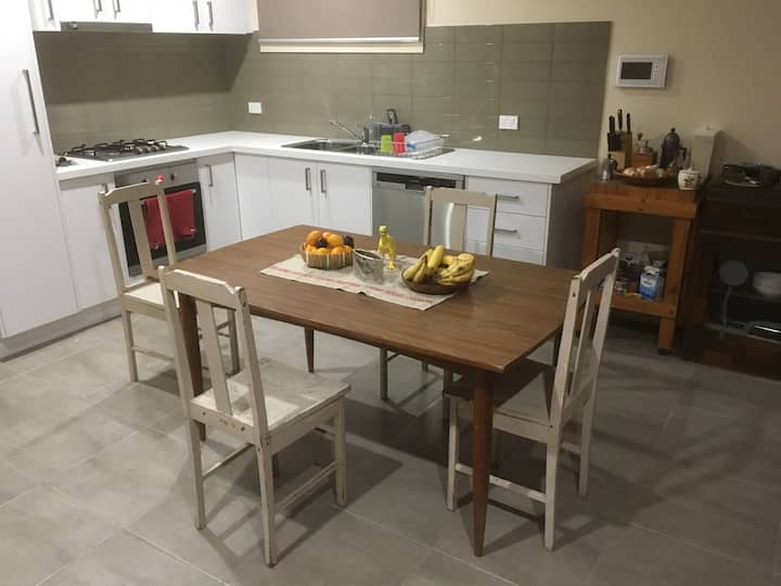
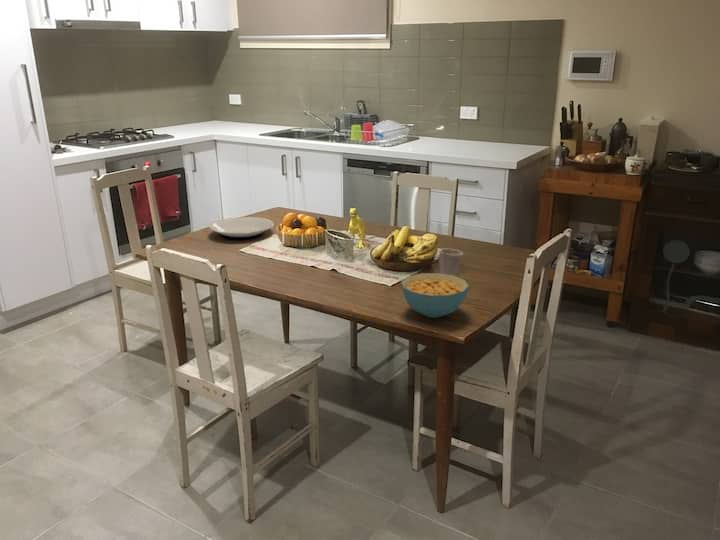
+ cup [438,248,464,276]
+ plate [208,216,275,240]
+ cereal bowl [400,272,470,319]
